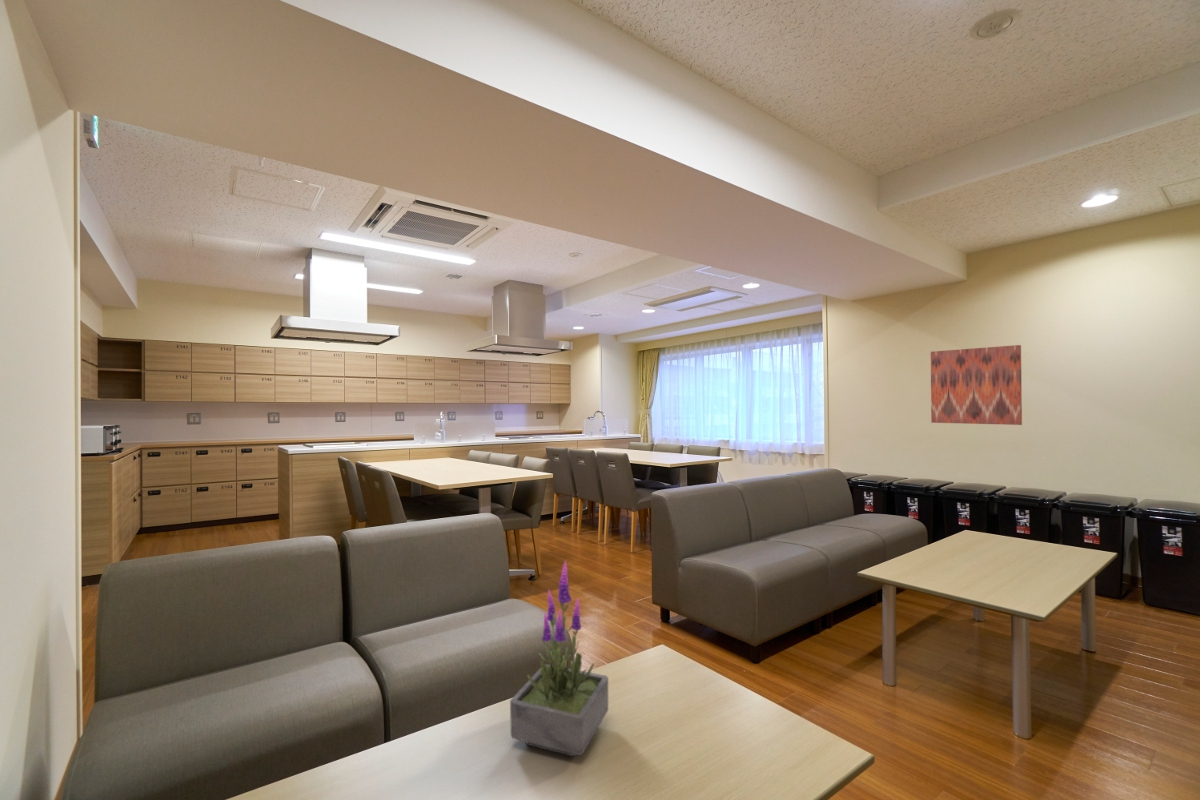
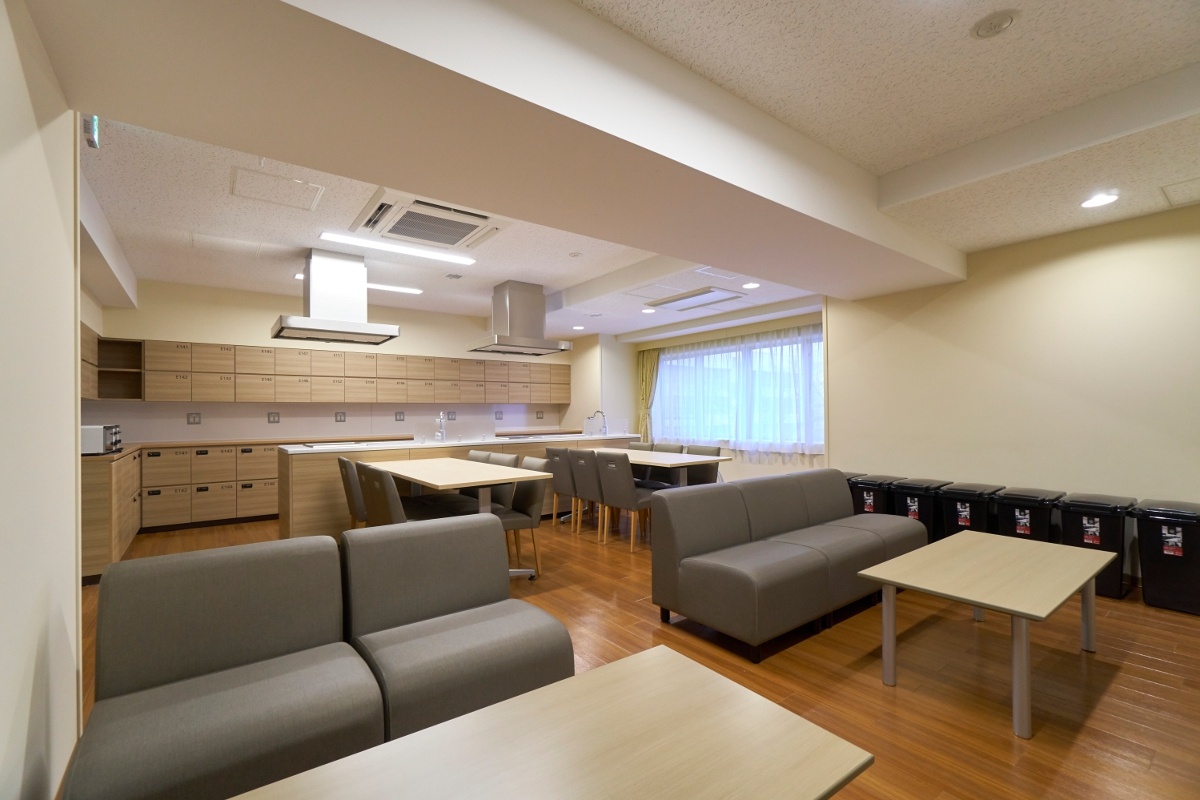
- potted plant [509,560,609,757]
- wall art [930,344,1023,426]
